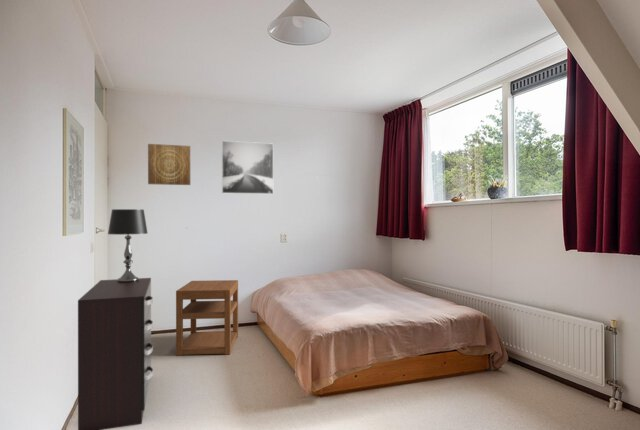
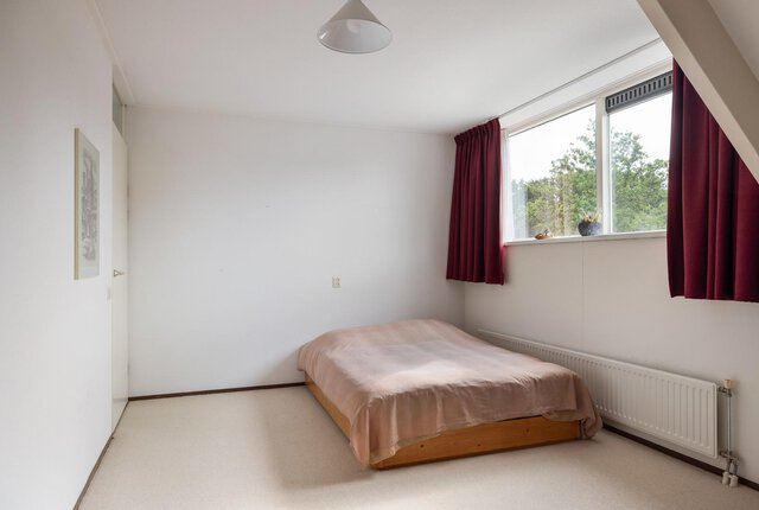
- nightstand [175,279,239,357]
- dresser [77,277,154,430]
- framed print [221,140,274,195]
- table lamp [107,208,148,283]
- wall art [147,143,191,186]
